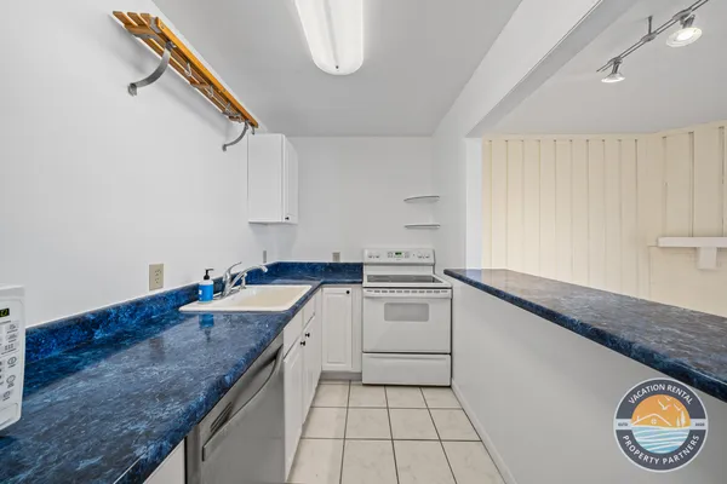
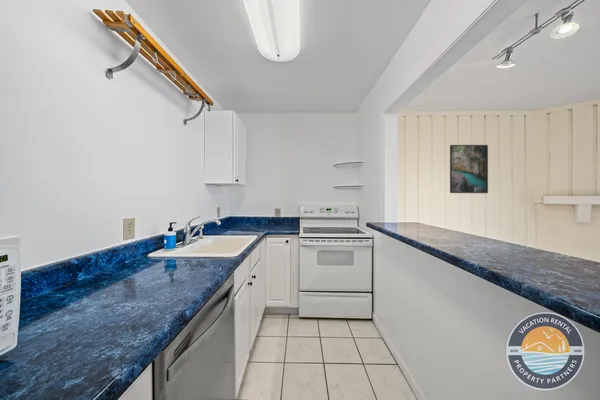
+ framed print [449,144,489,194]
